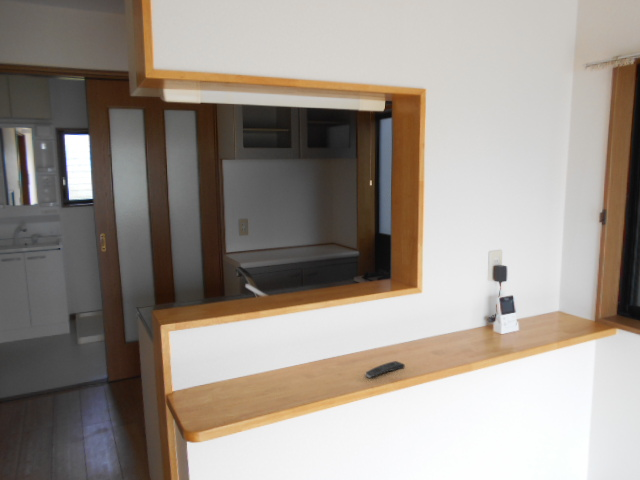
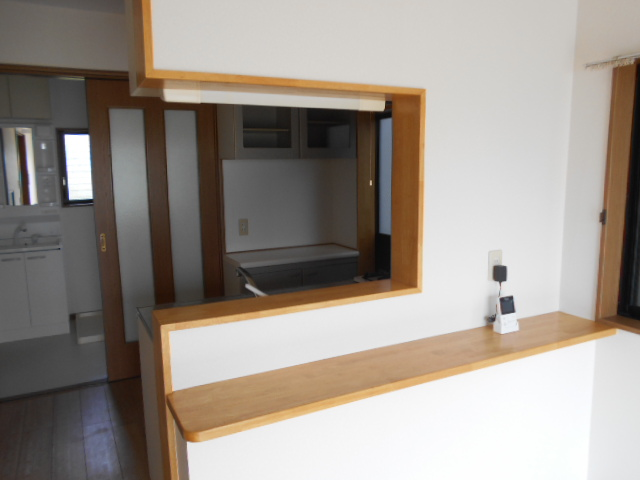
- remote control [365,360,406,379]
